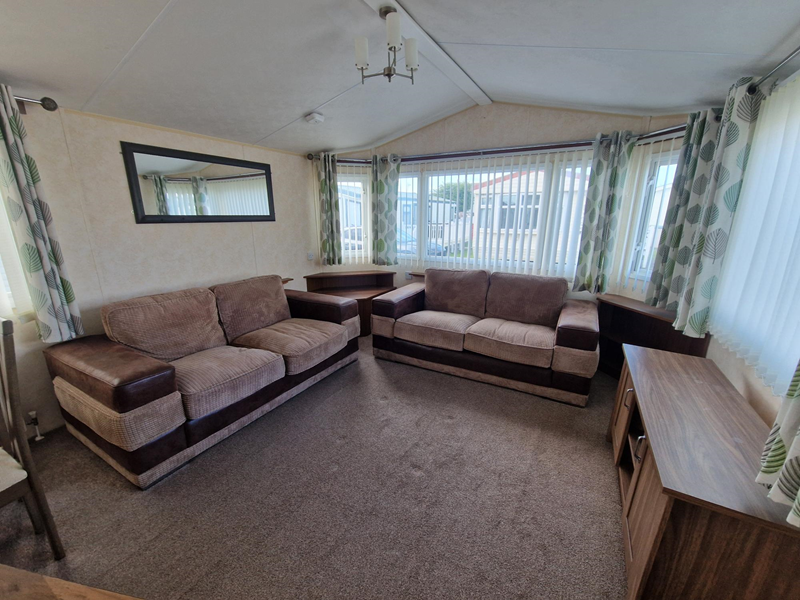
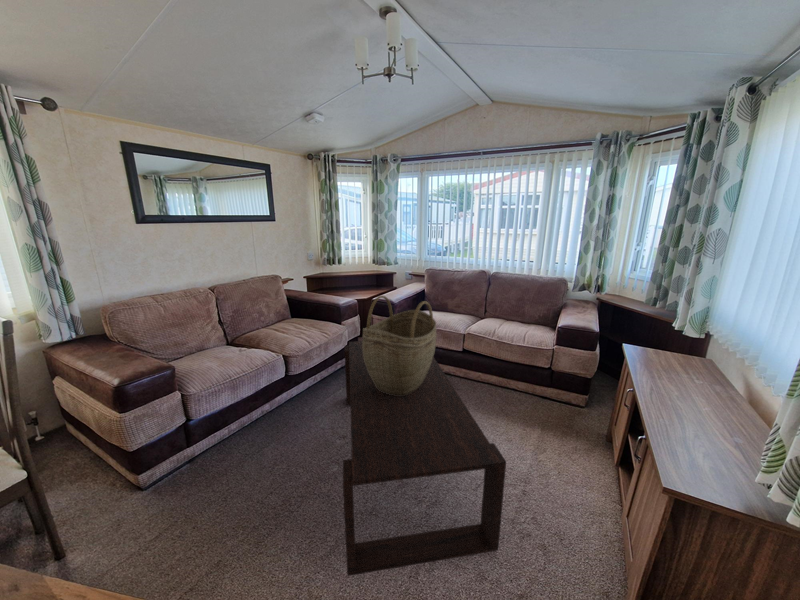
+ woven basket [362,294,437,396]
+ coffee table [342,340,507,577]
